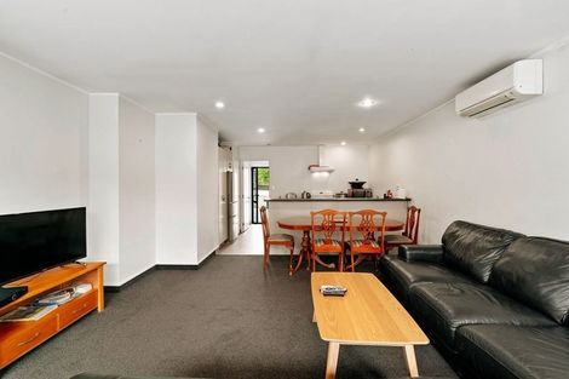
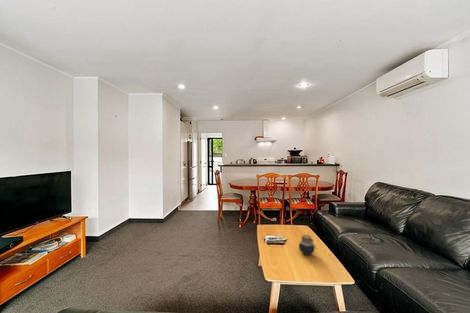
+ jar [298,234,318,256]
